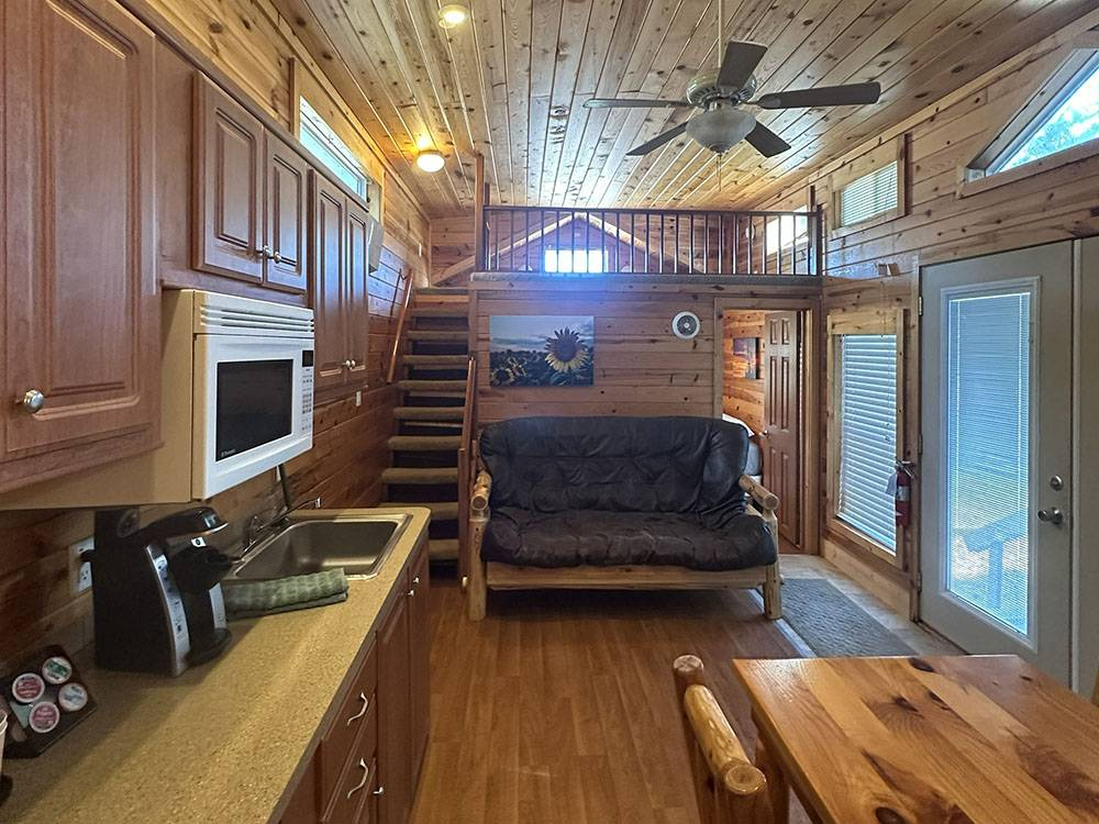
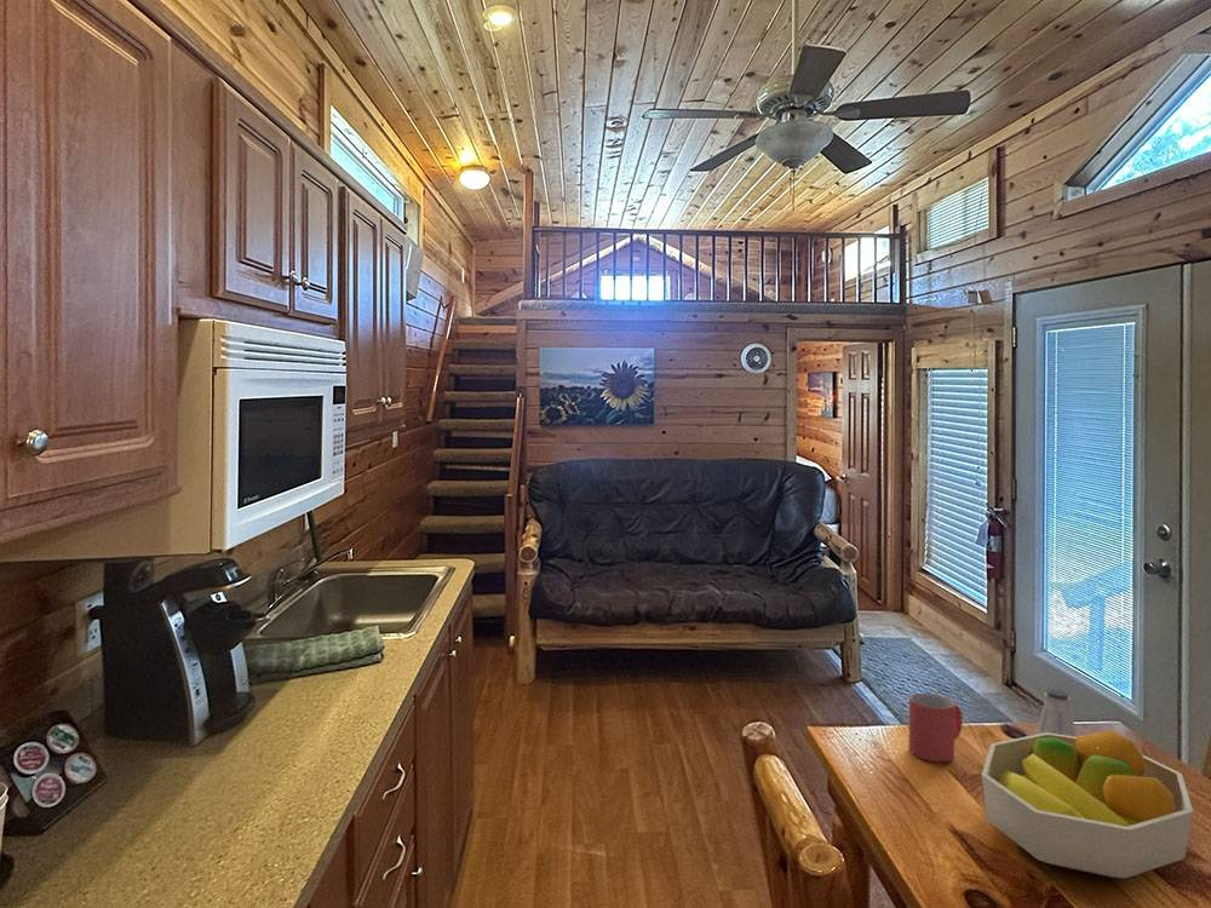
+ mug [908,693,963,763]
+ fruit bowl [981,729,1194,879]
+ saltshaker [1035,688,1078,737]
